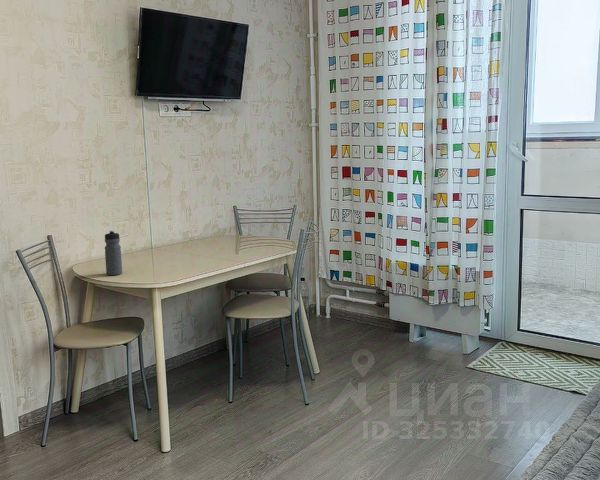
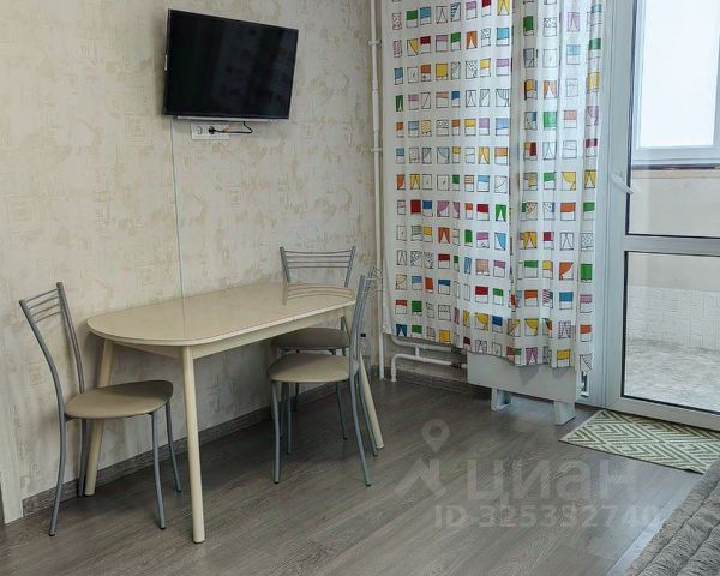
- water bottle [104,229,123,276]
